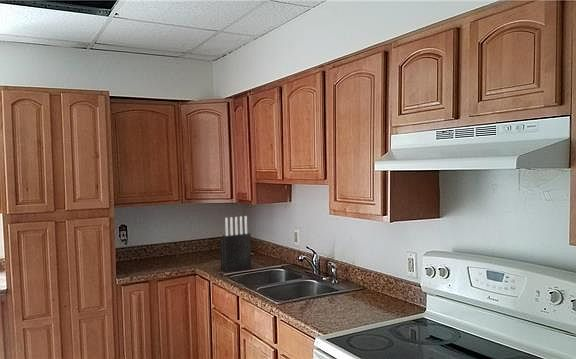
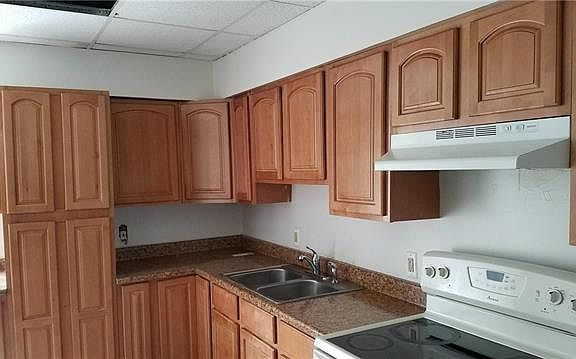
- knife block [219,215,252,273]
